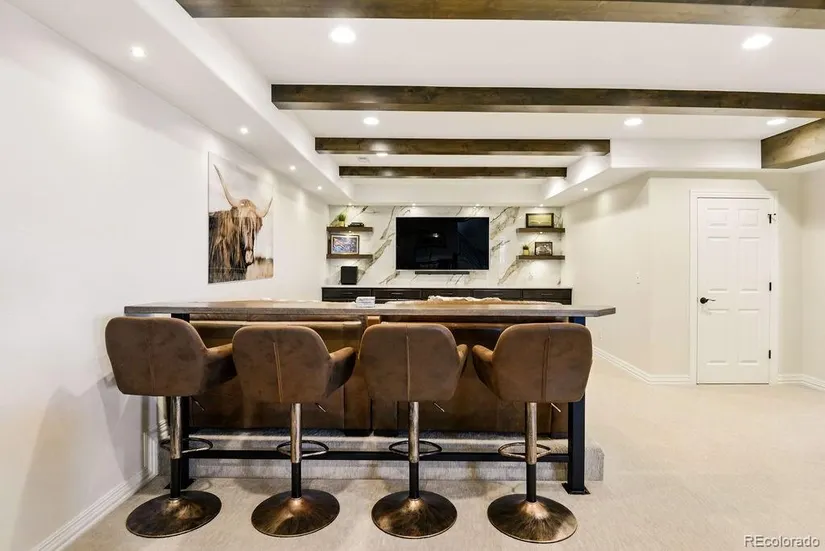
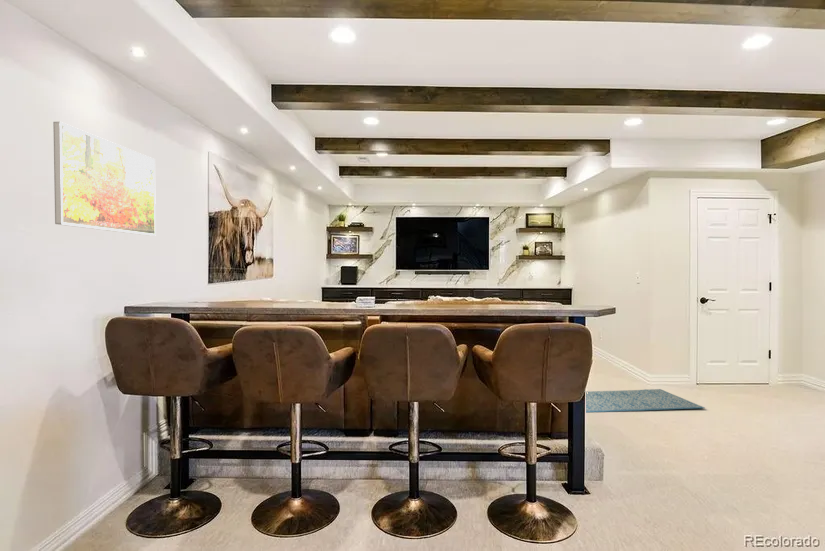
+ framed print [52,121,157,237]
+ rug [585,388,706,414]
